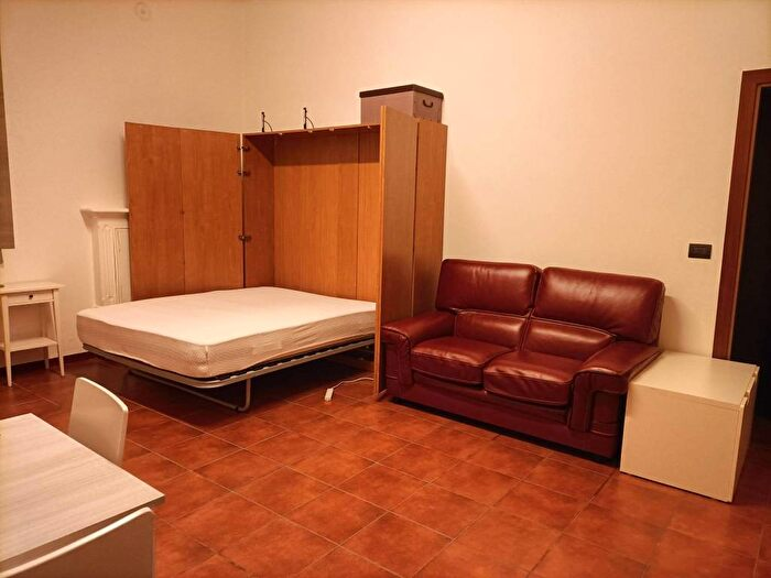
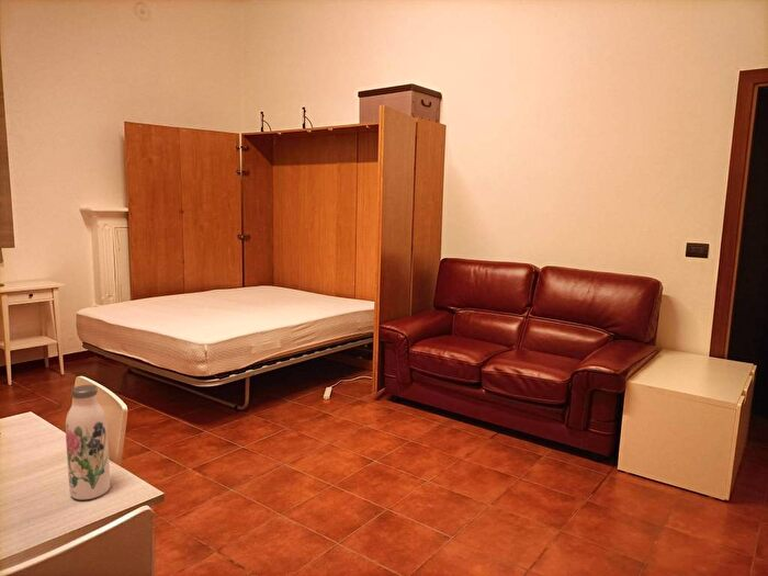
+ water bottle [65,384,111,500]
